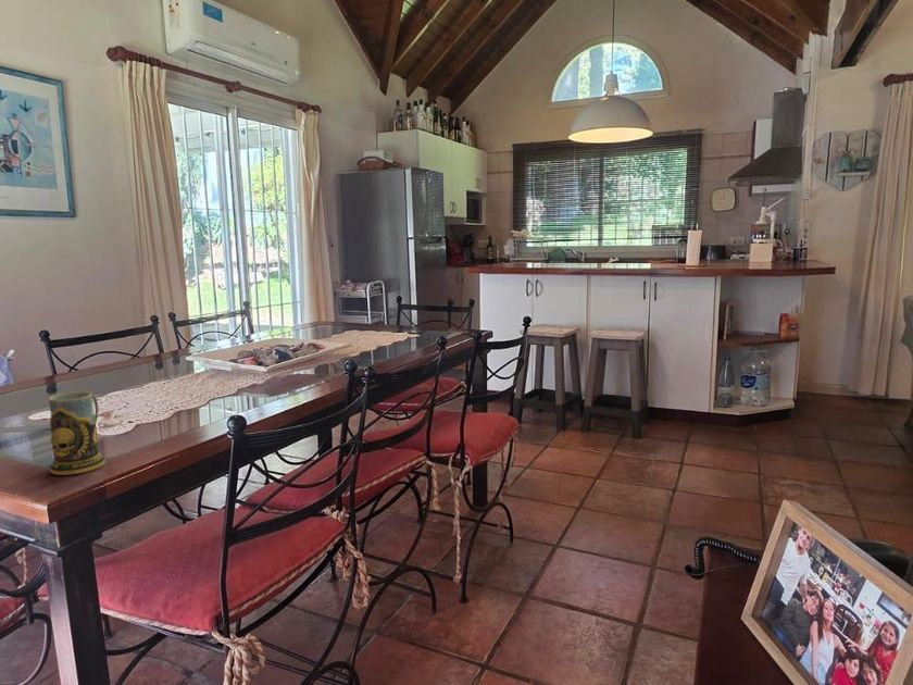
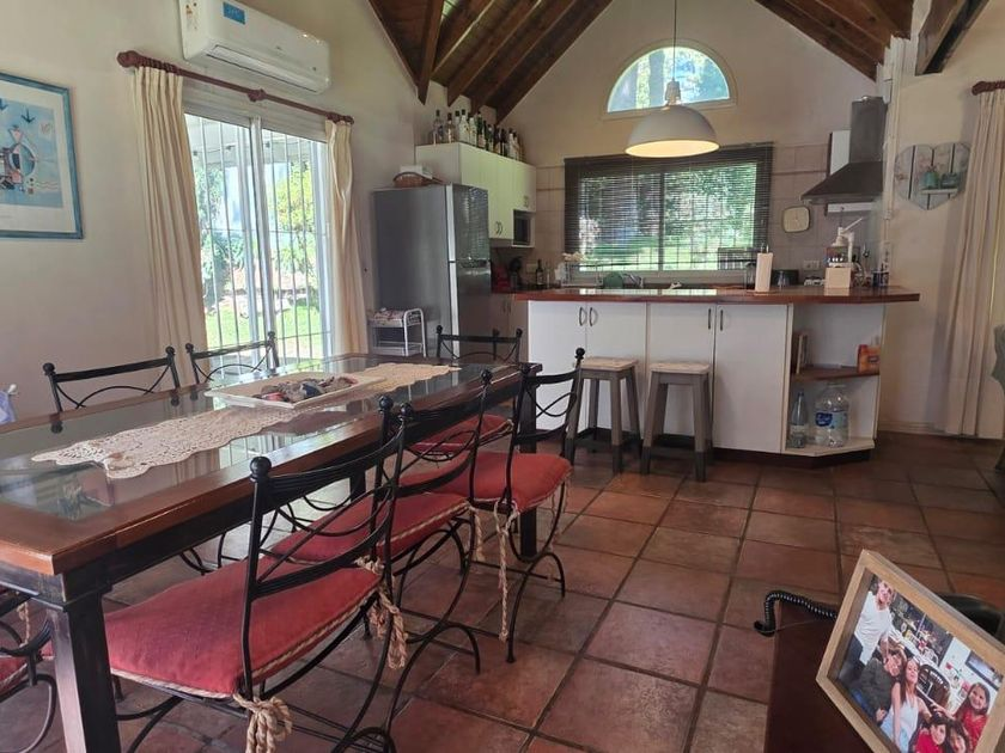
- mug [48,390,107,476]
